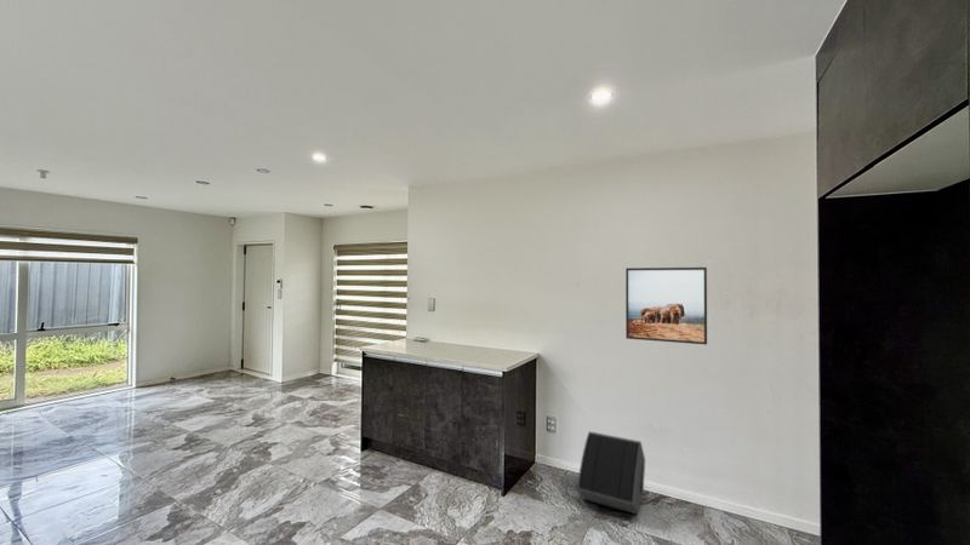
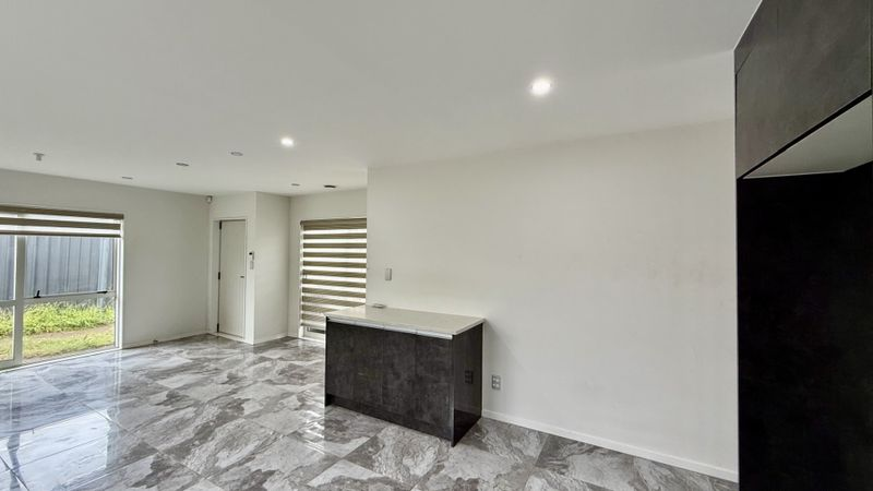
- speaker [576,430,646,515]
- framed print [624,266,708,345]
